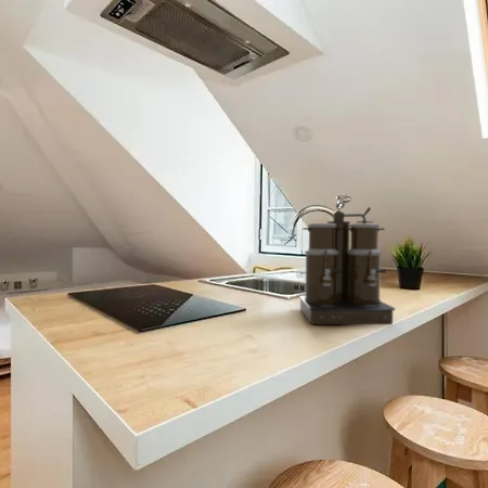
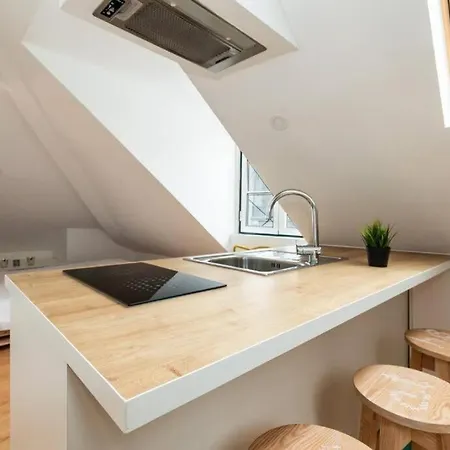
- coffee maker [298,193,396,325]
